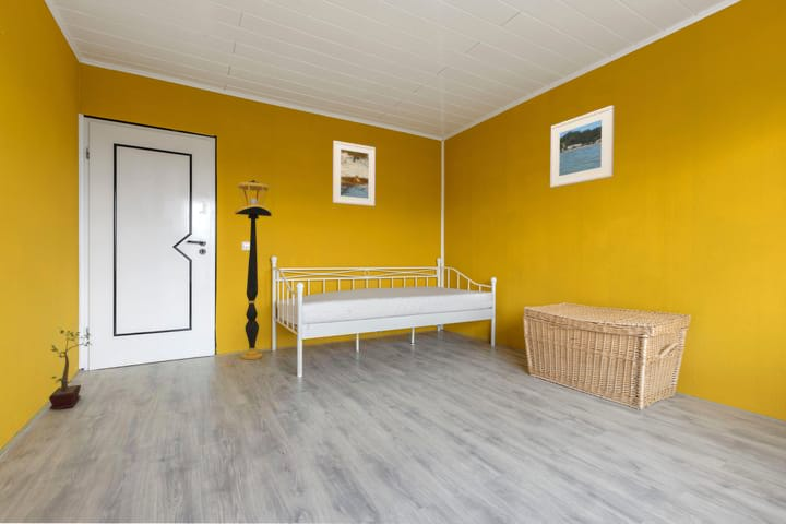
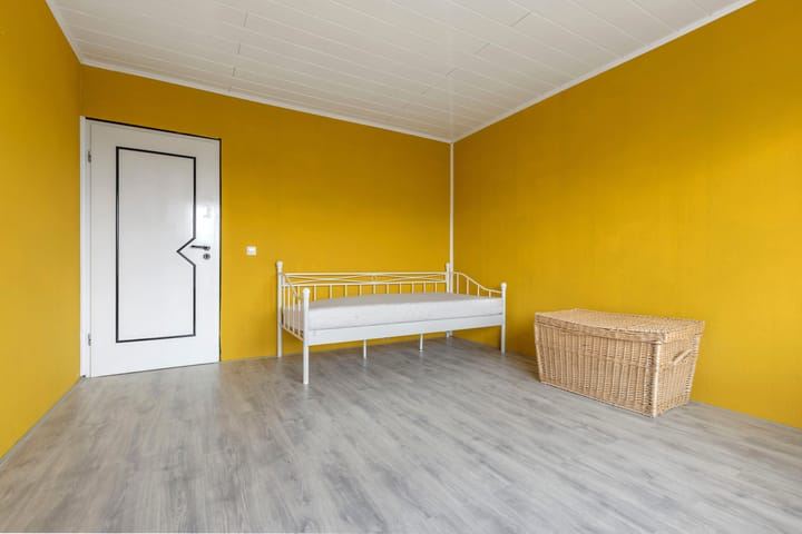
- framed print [332,140,377,207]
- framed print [549,105,615,189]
- potted plant [48,326,92,412]
- floor lamp [234,179,273,360]
